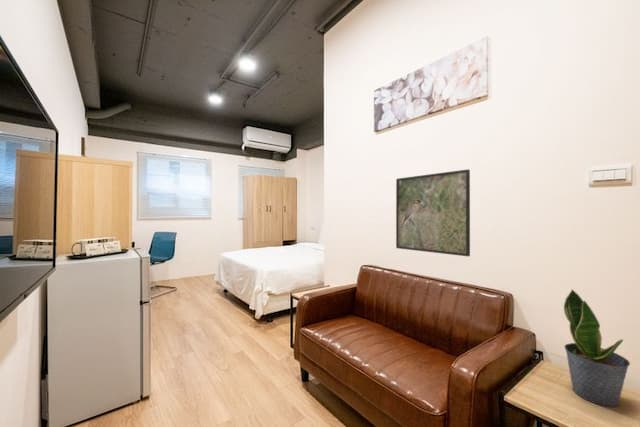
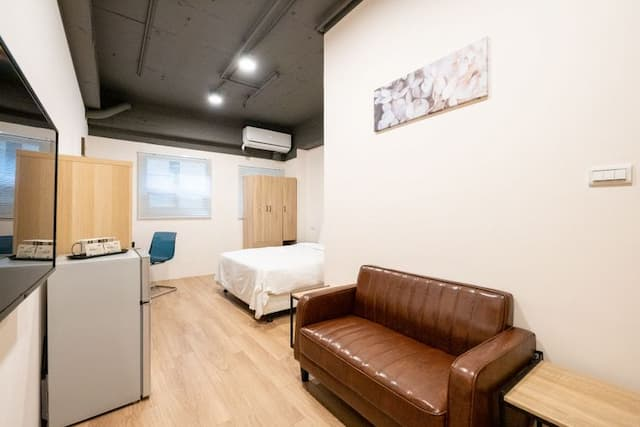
- potted plant [563,288,631,408]
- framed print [395,168,471,257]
